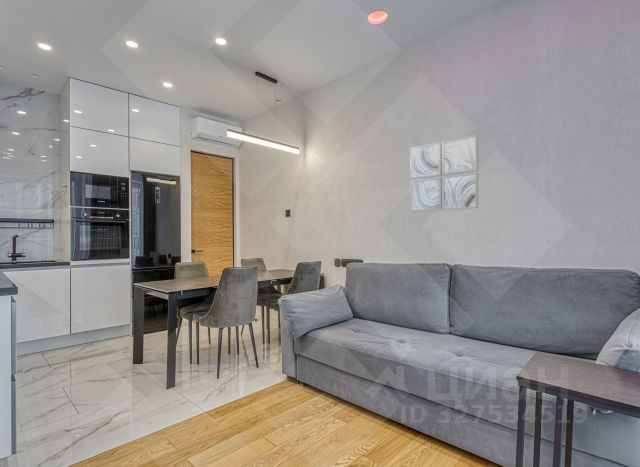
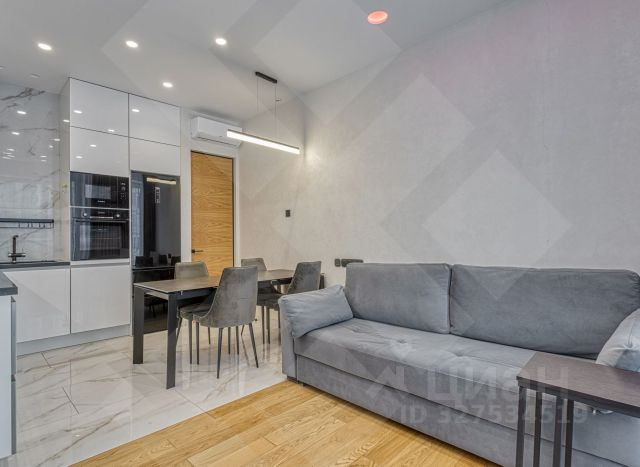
- wall art [409,134,479,213]
